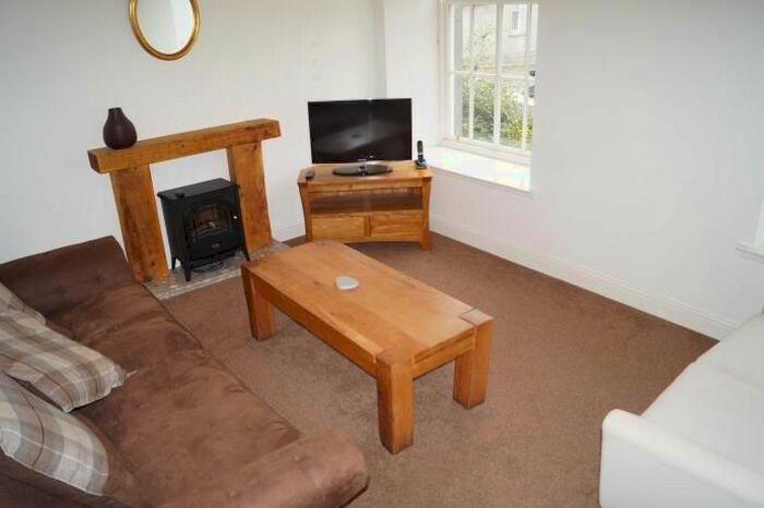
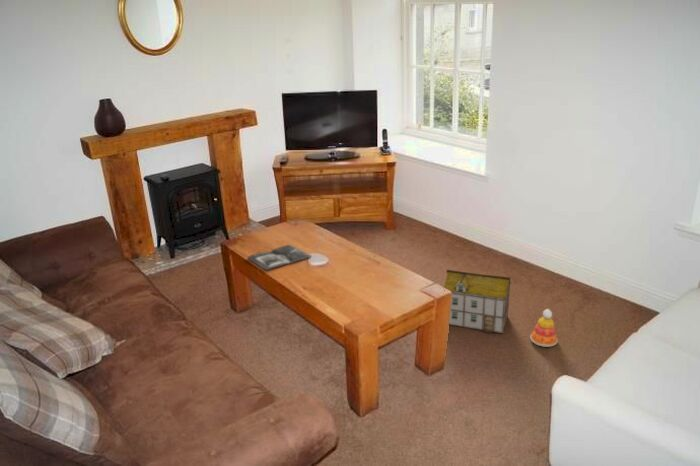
+ toy house [443,269,512,334]
+ magazine [247,244,313,271]
+ stacking toy [529,308,559,348]
